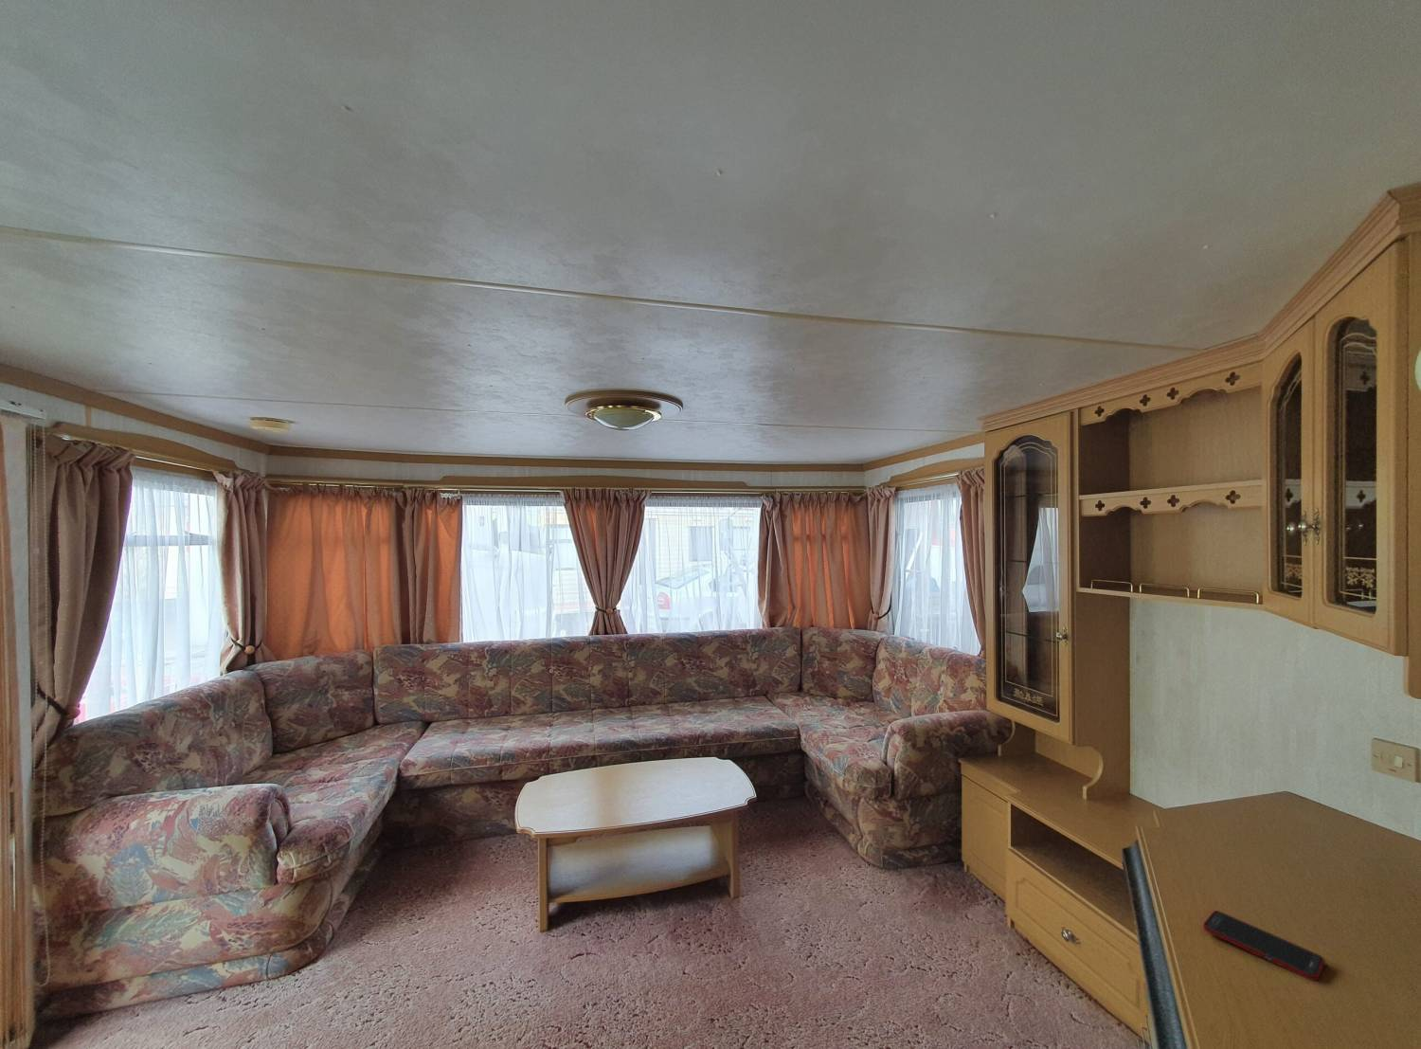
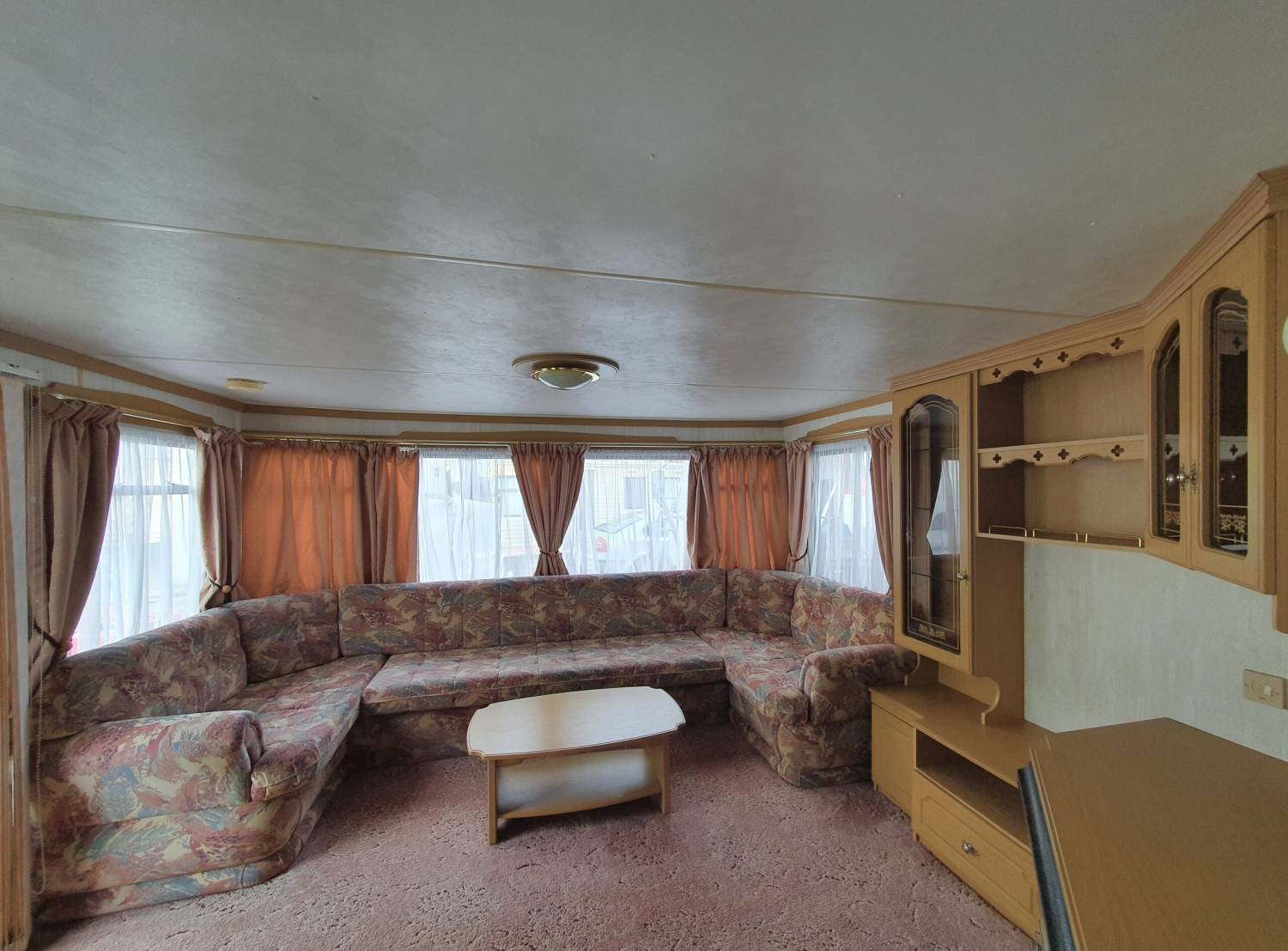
- cell phone [1203,910,1326,982]
